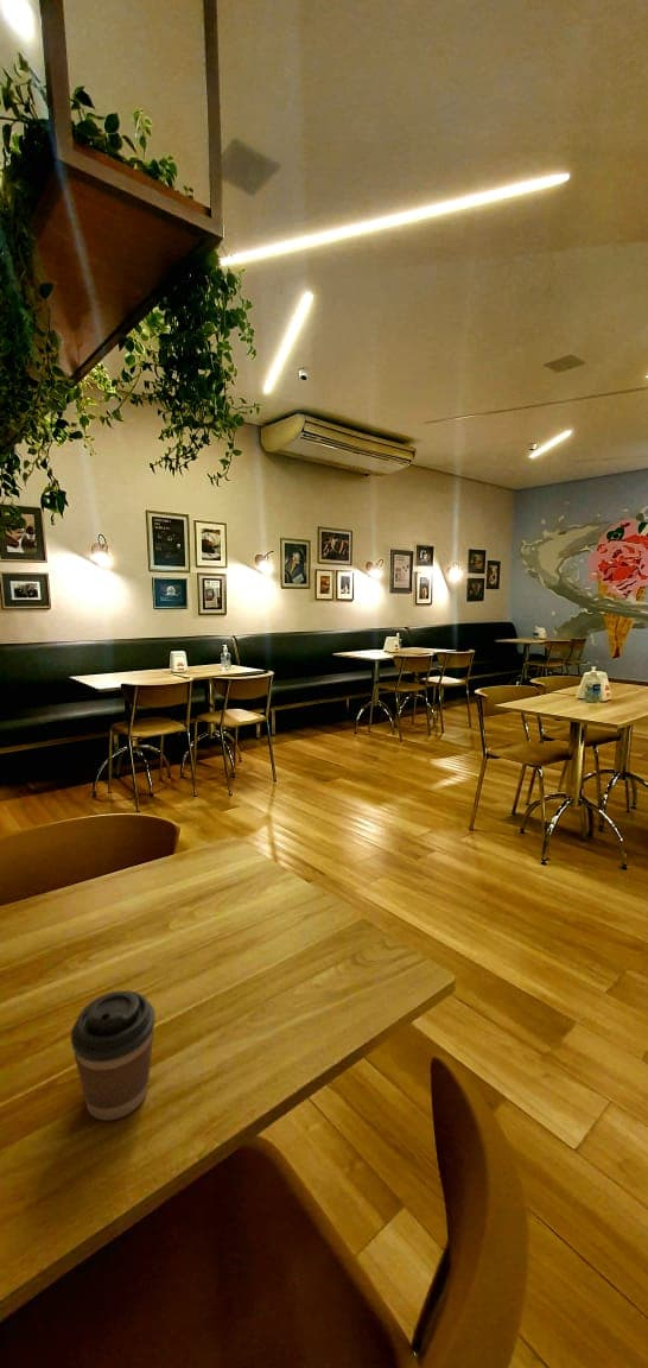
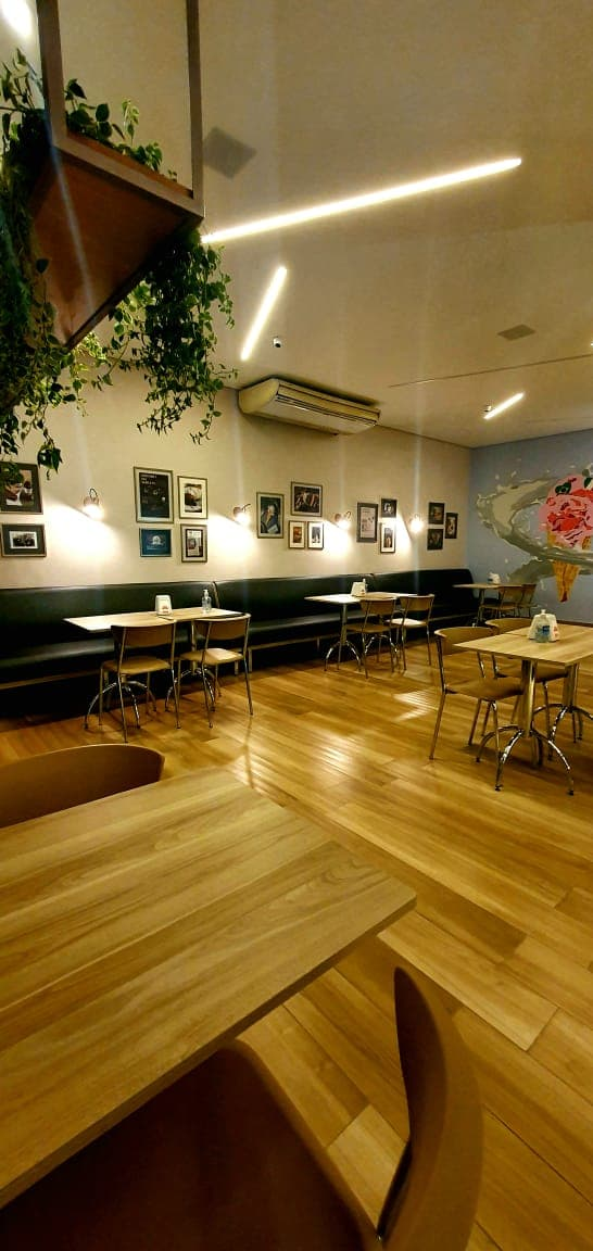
- coffee cup [70,989,157,1121]
